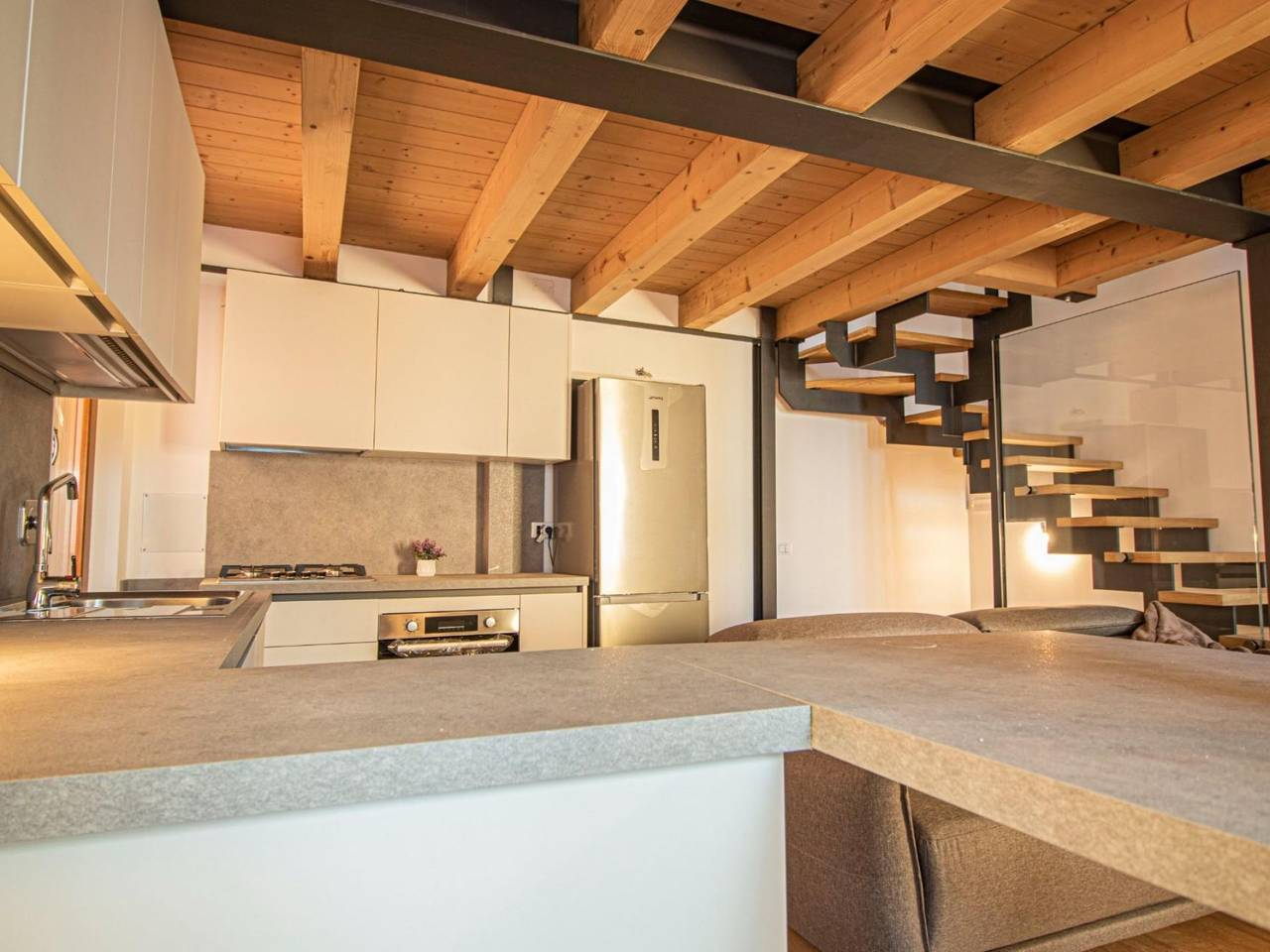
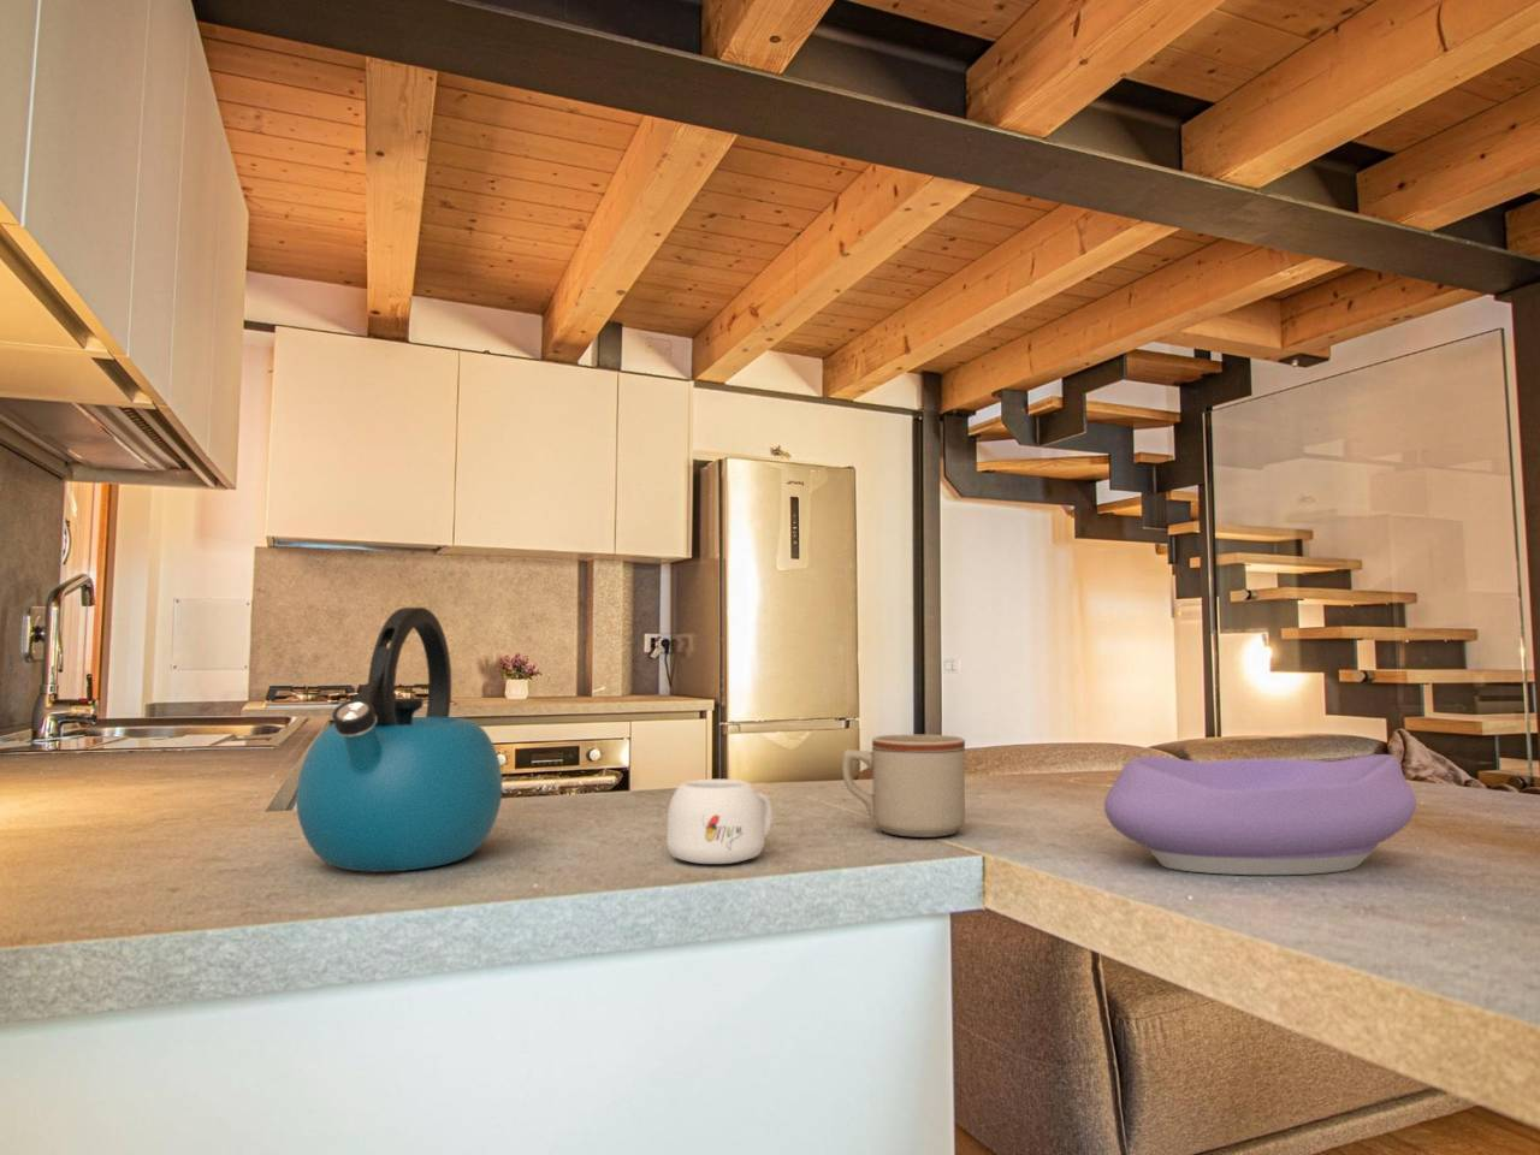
+ bowl [1103,753,1418,876]
+ kettle [295,607,504,872]
+ mug [842,734,966,838]
+ mug [666,779,774,865]
